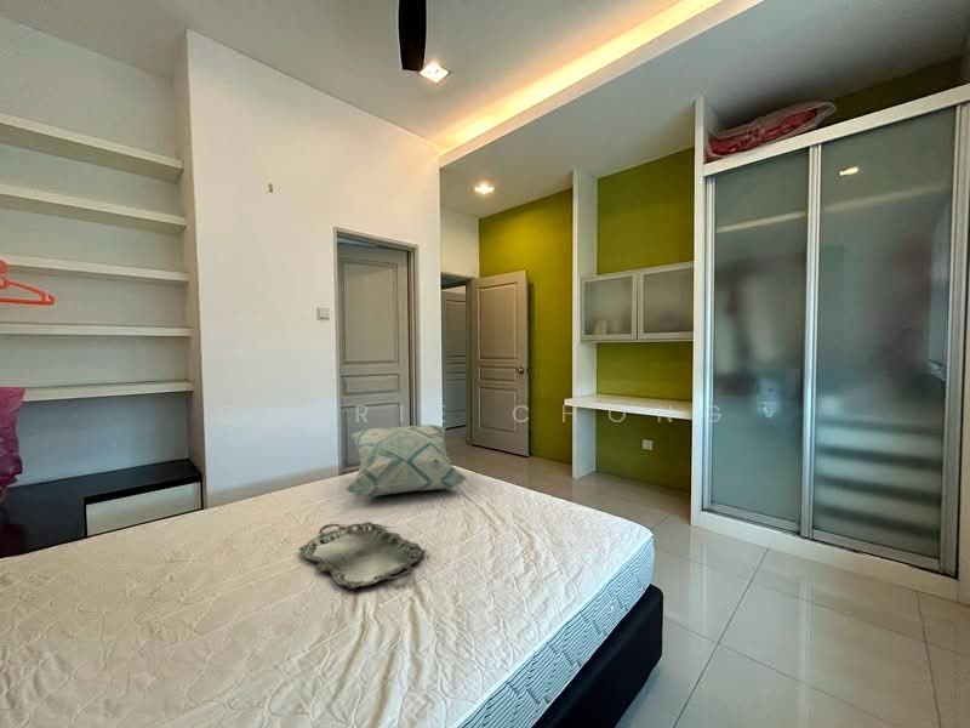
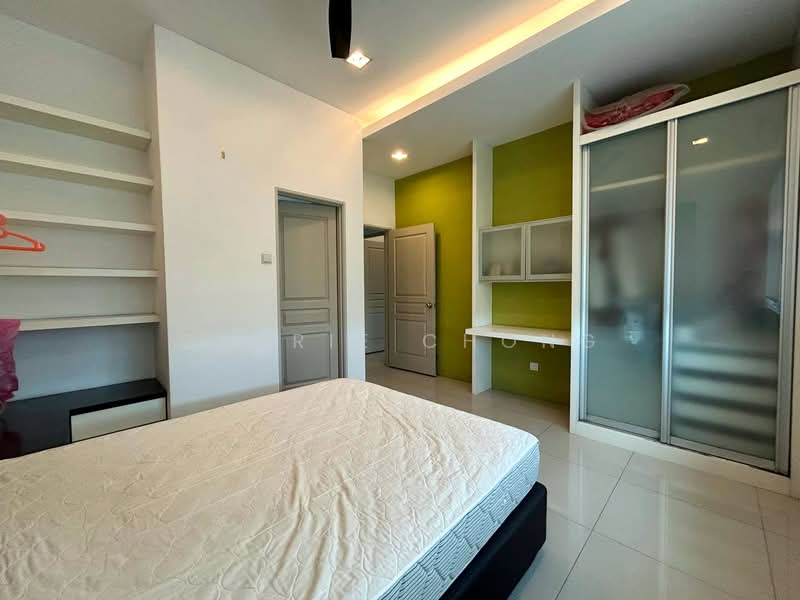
- serving tray [298,521,427,590]
- decorative pillow [343,423,467,497]
